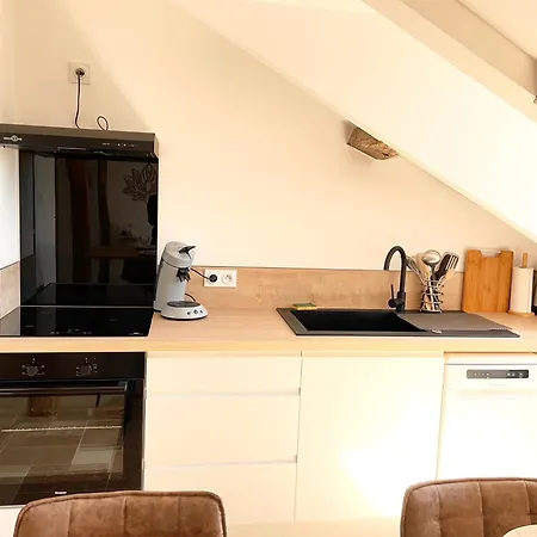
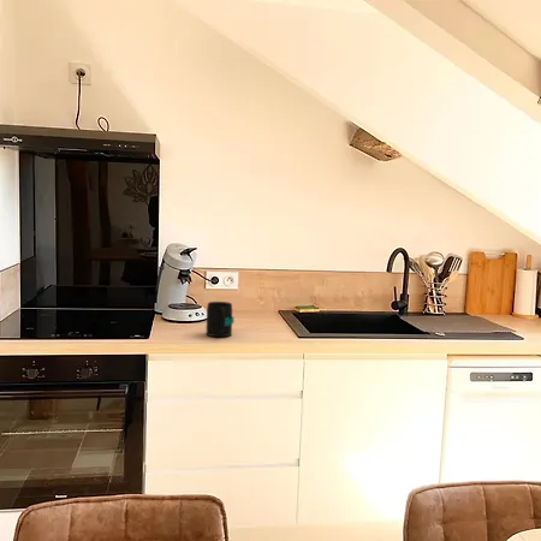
+ mug [206,301,236,338]
